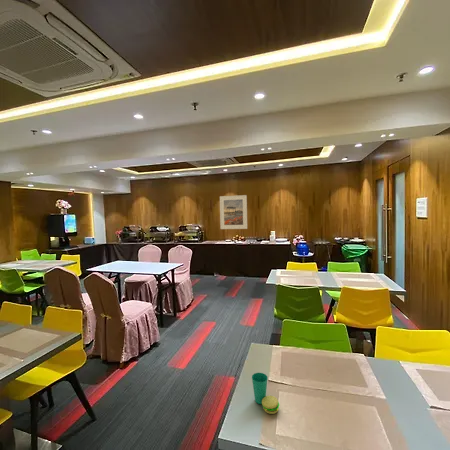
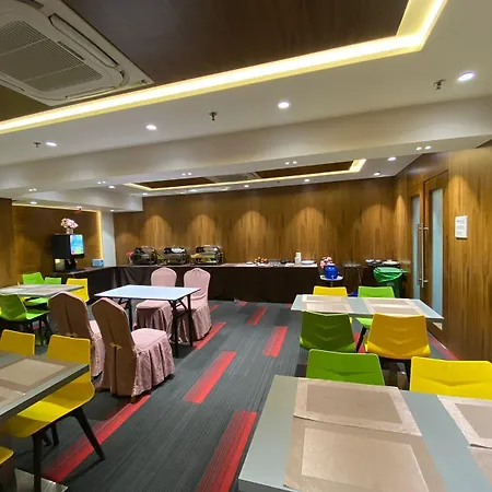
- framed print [219,194,248,230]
- cup [251,372,280,415]
